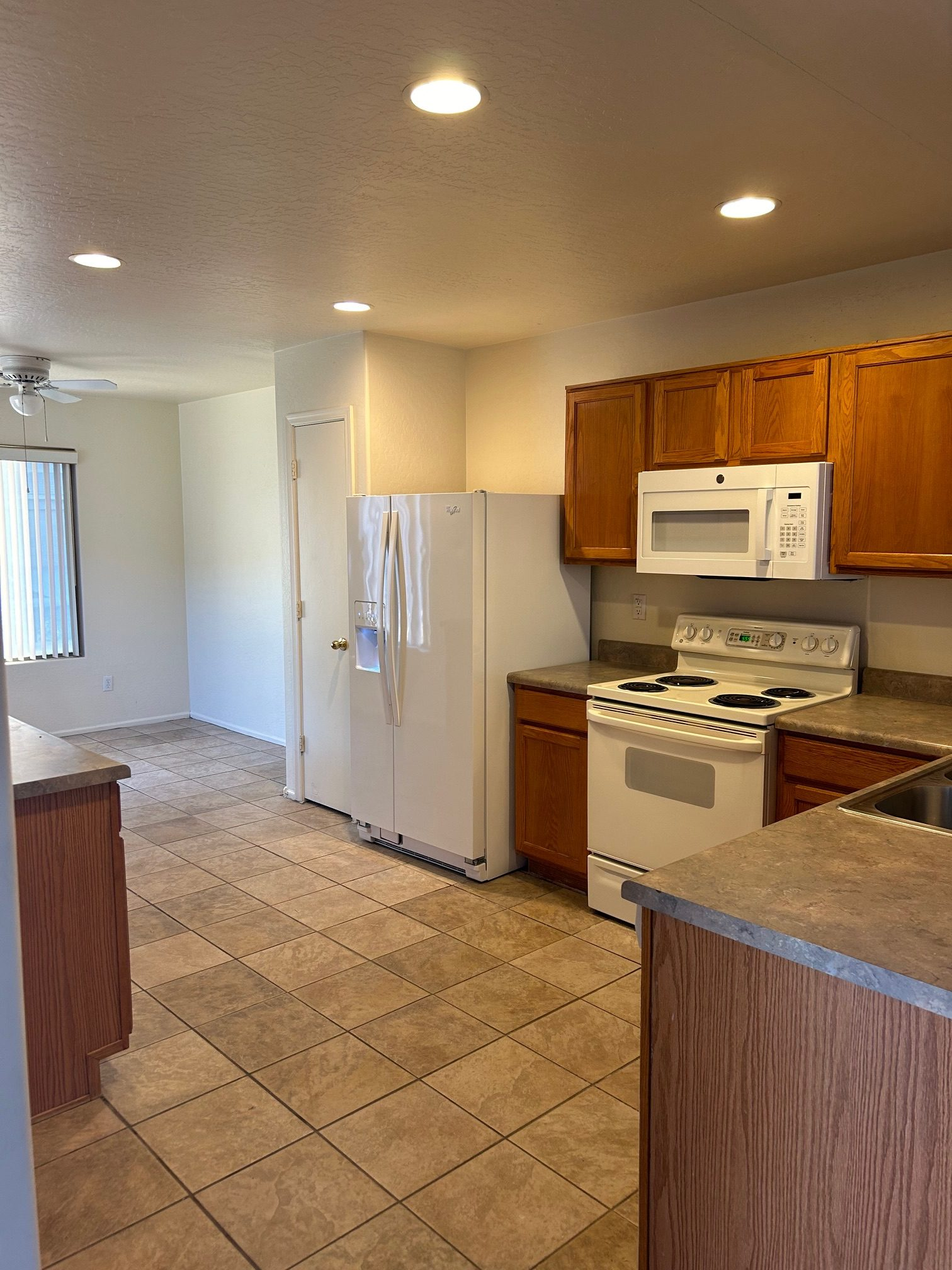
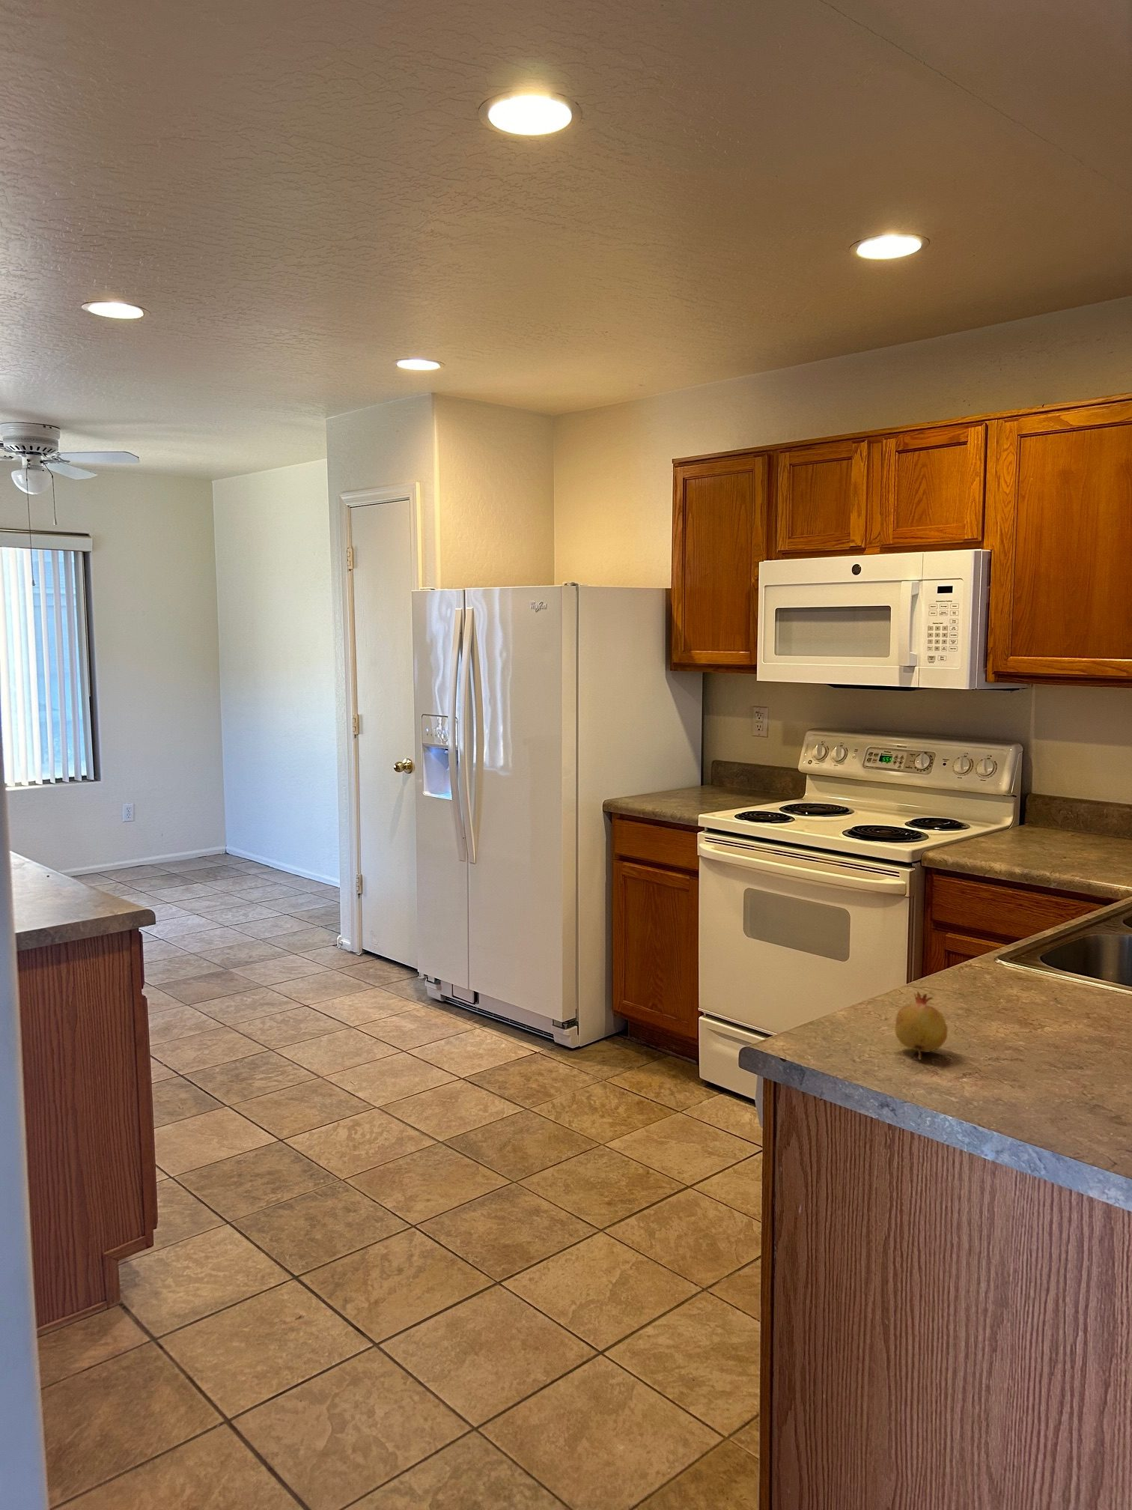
+ fruit [894,990,949,1061]
